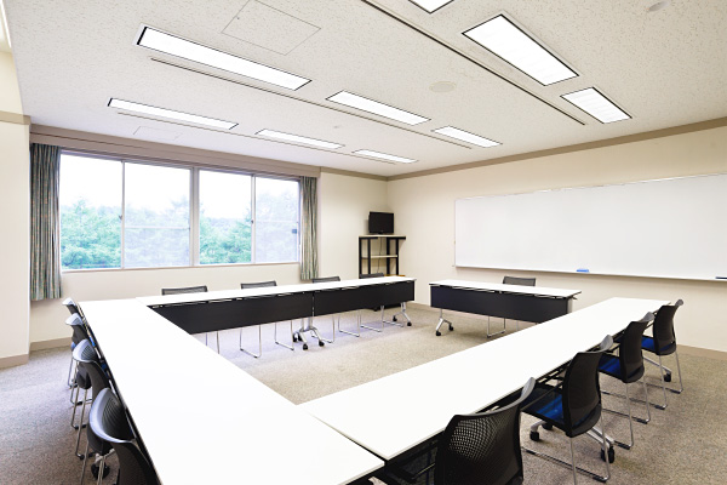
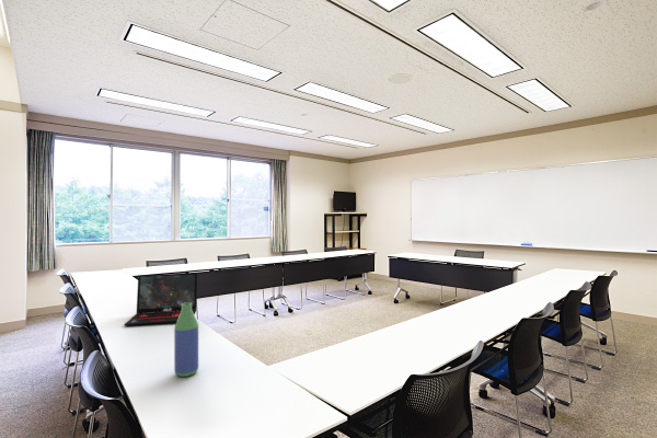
+ laptop [124,273,198,326]
+ bottle [173,303,199,378]
